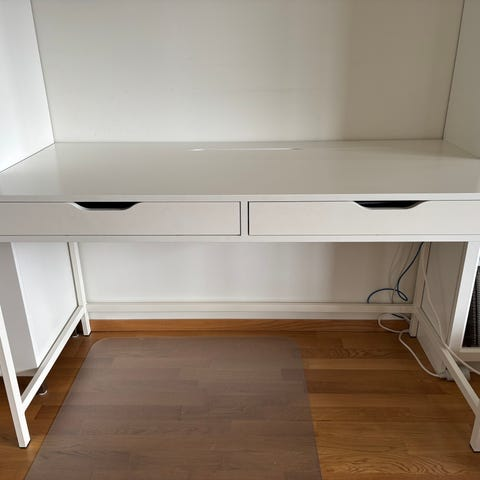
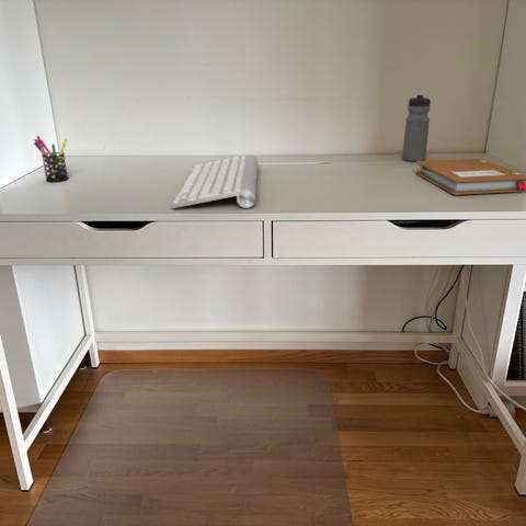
+ water bottle [401,92,432,162]
+ computer keyboard [170,153,259,209]
+ pen holder [33,135,69,183]
+ notebook [414,158,526,196]
